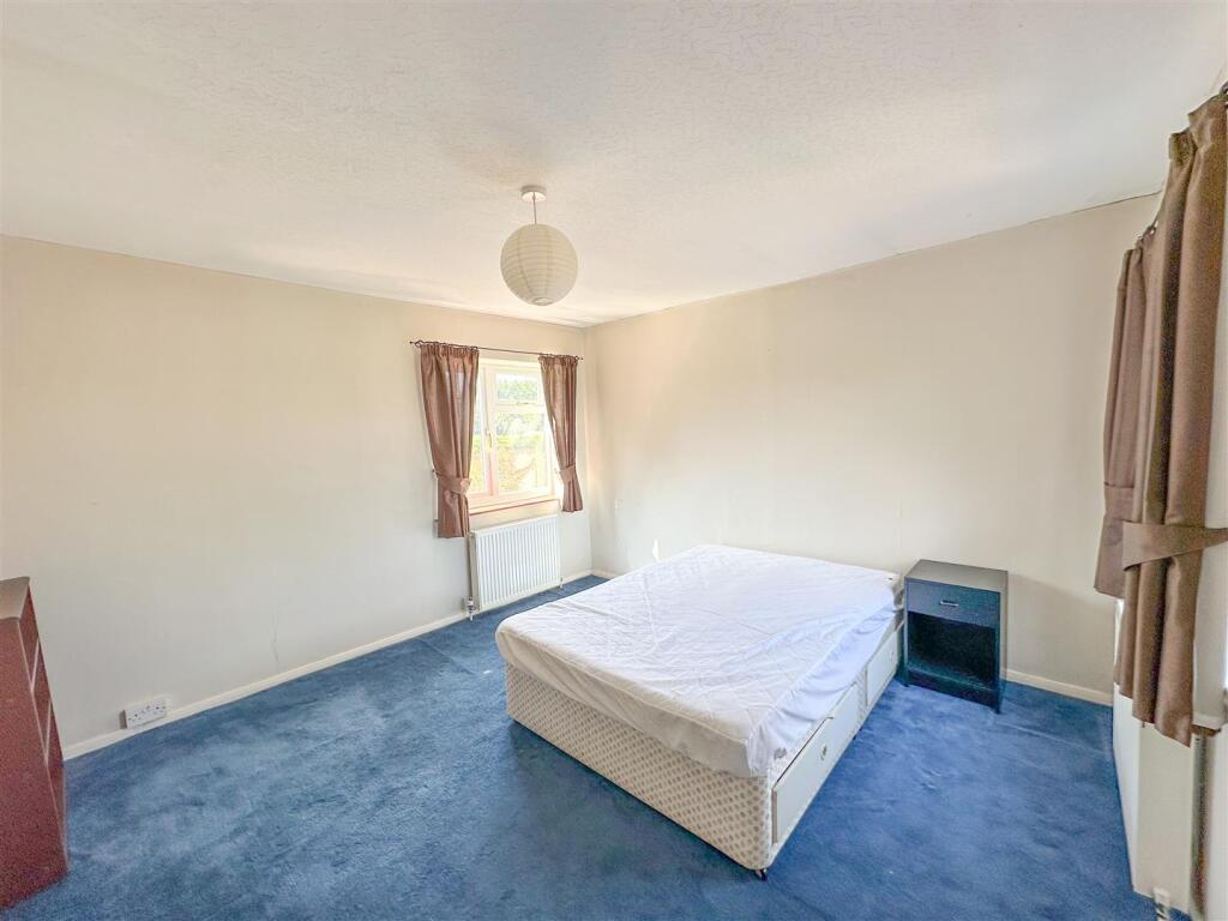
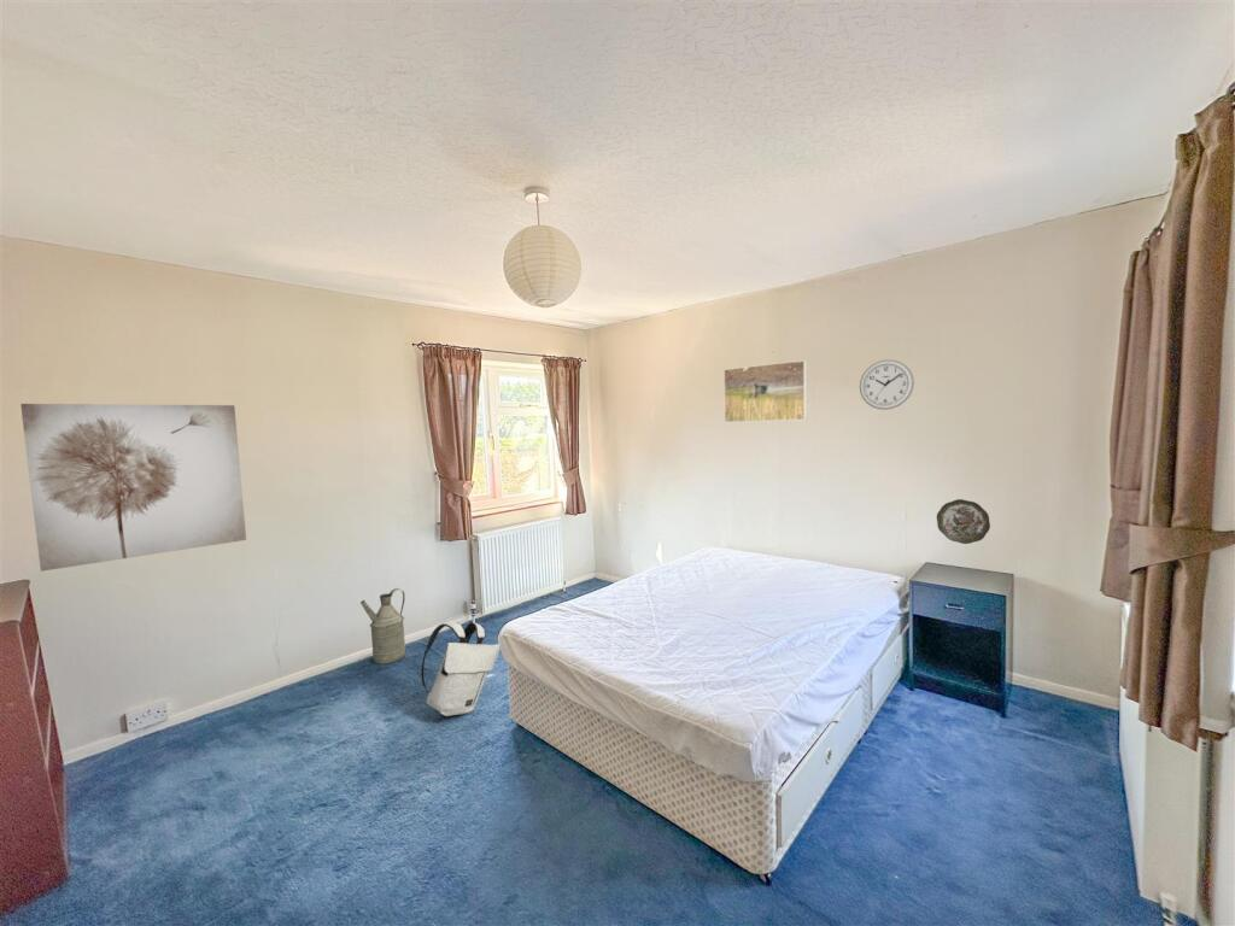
+ backpack [420,621,501,717]
+ wall art [19,403,247,573]
+ decorative plate [936,498,991,545]
+ watering can [359,587,406,664]
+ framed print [722,359,808,423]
+ wall clock [859,359,915,411]
